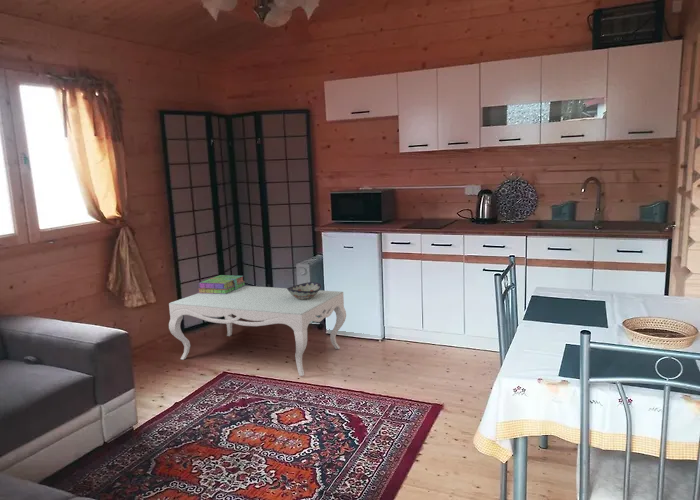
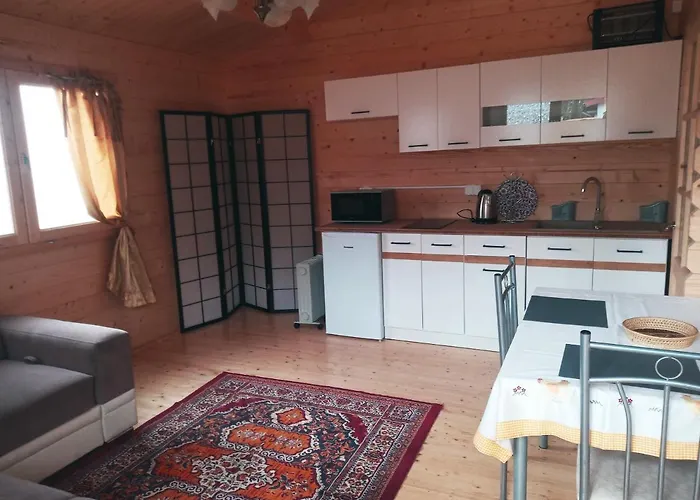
- decorative bowl [287,281,322,300]
- coffee table [168,285,347,377]
- stack of books [197,274,247,294]
